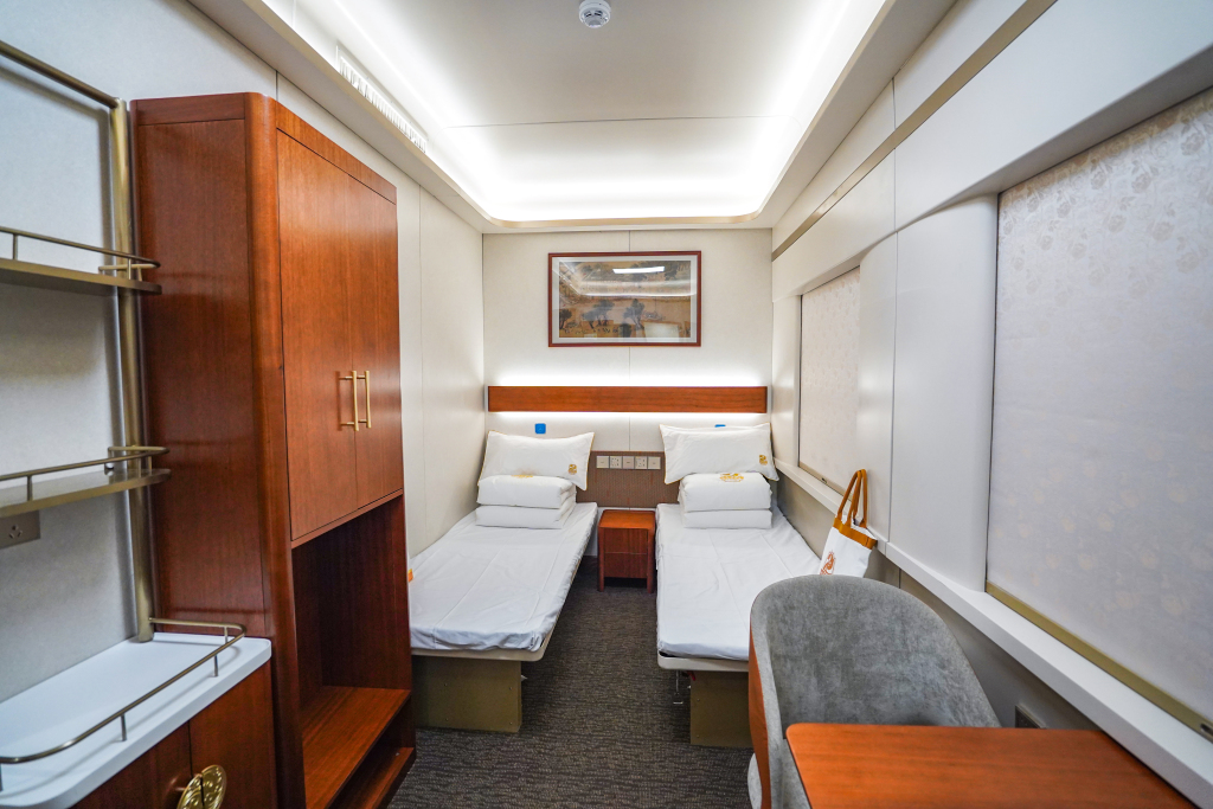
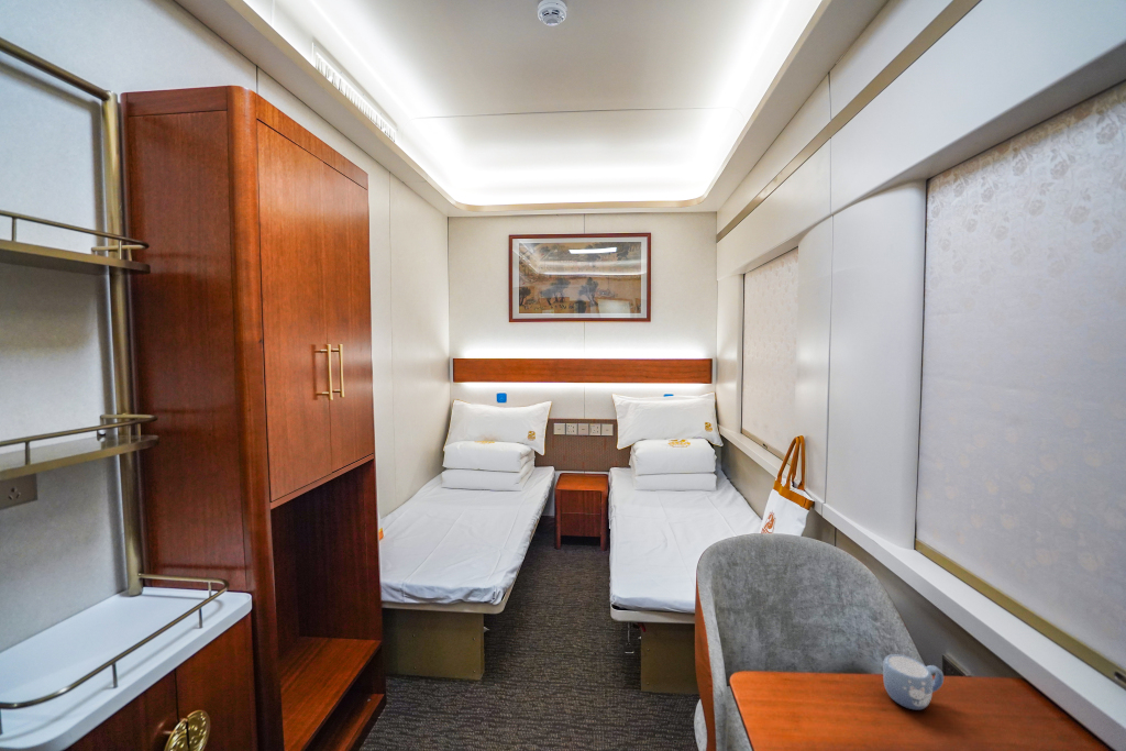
+ mug [882,653,945,711]
